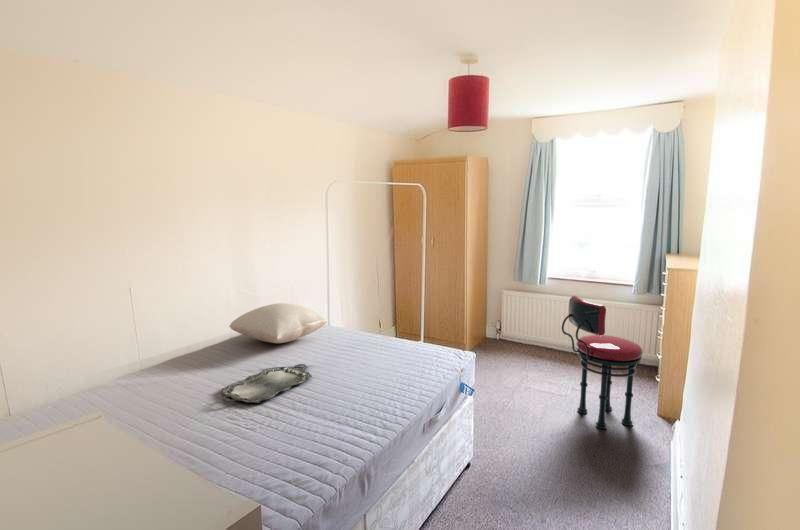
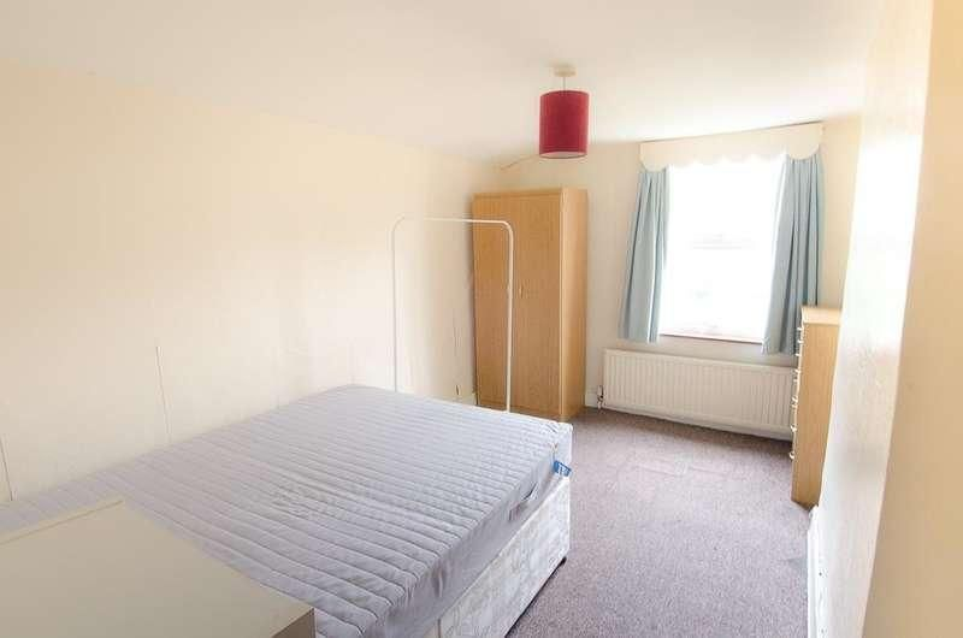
- pillow [228,302,329,344]
- serving tray [221,363,313,404]
- stool [561,295,644,430]
